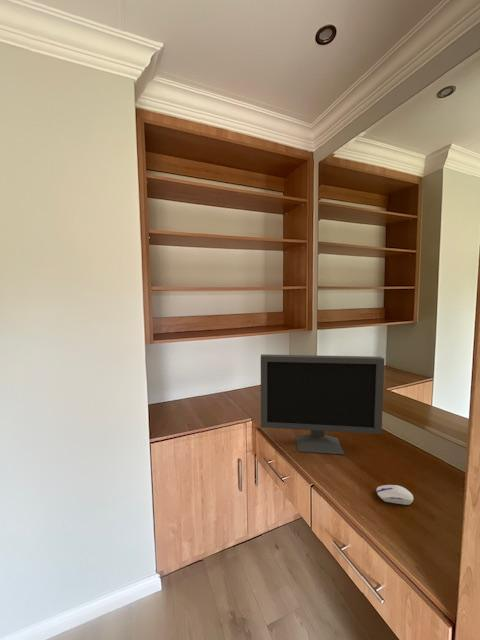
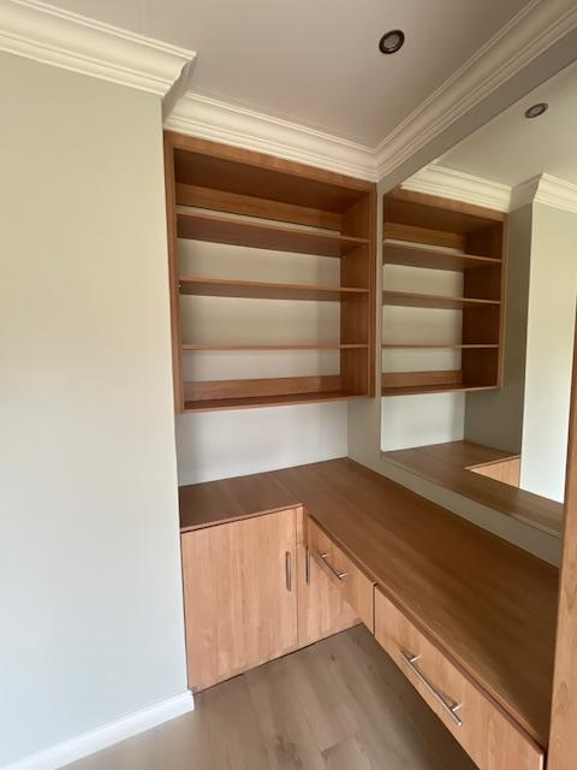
- computer mouse [376,484,415,506]
- monitor [260,353,385,455]
